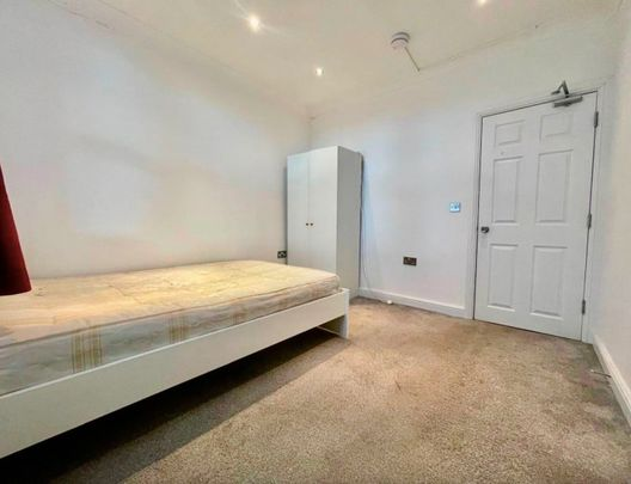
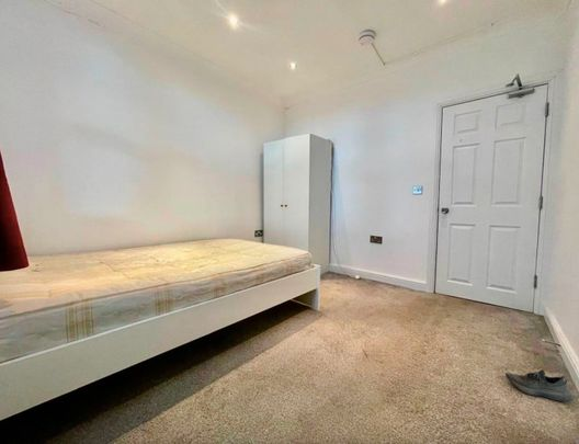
+ shoe [504,368,576,402]
